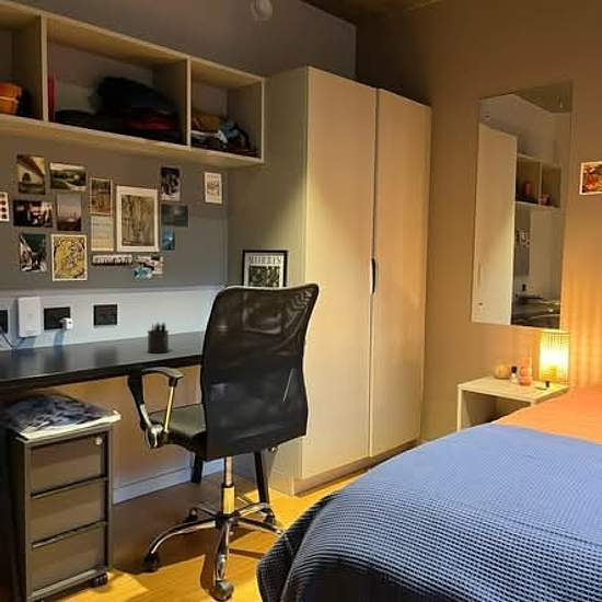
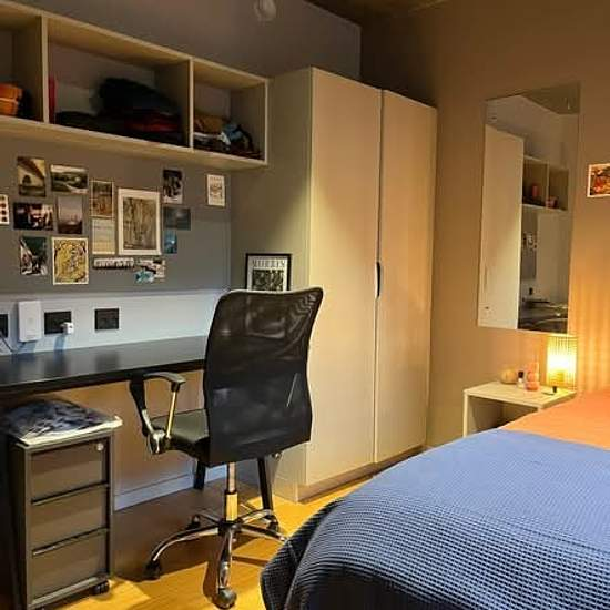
- pen holder [147,320,170,355]
